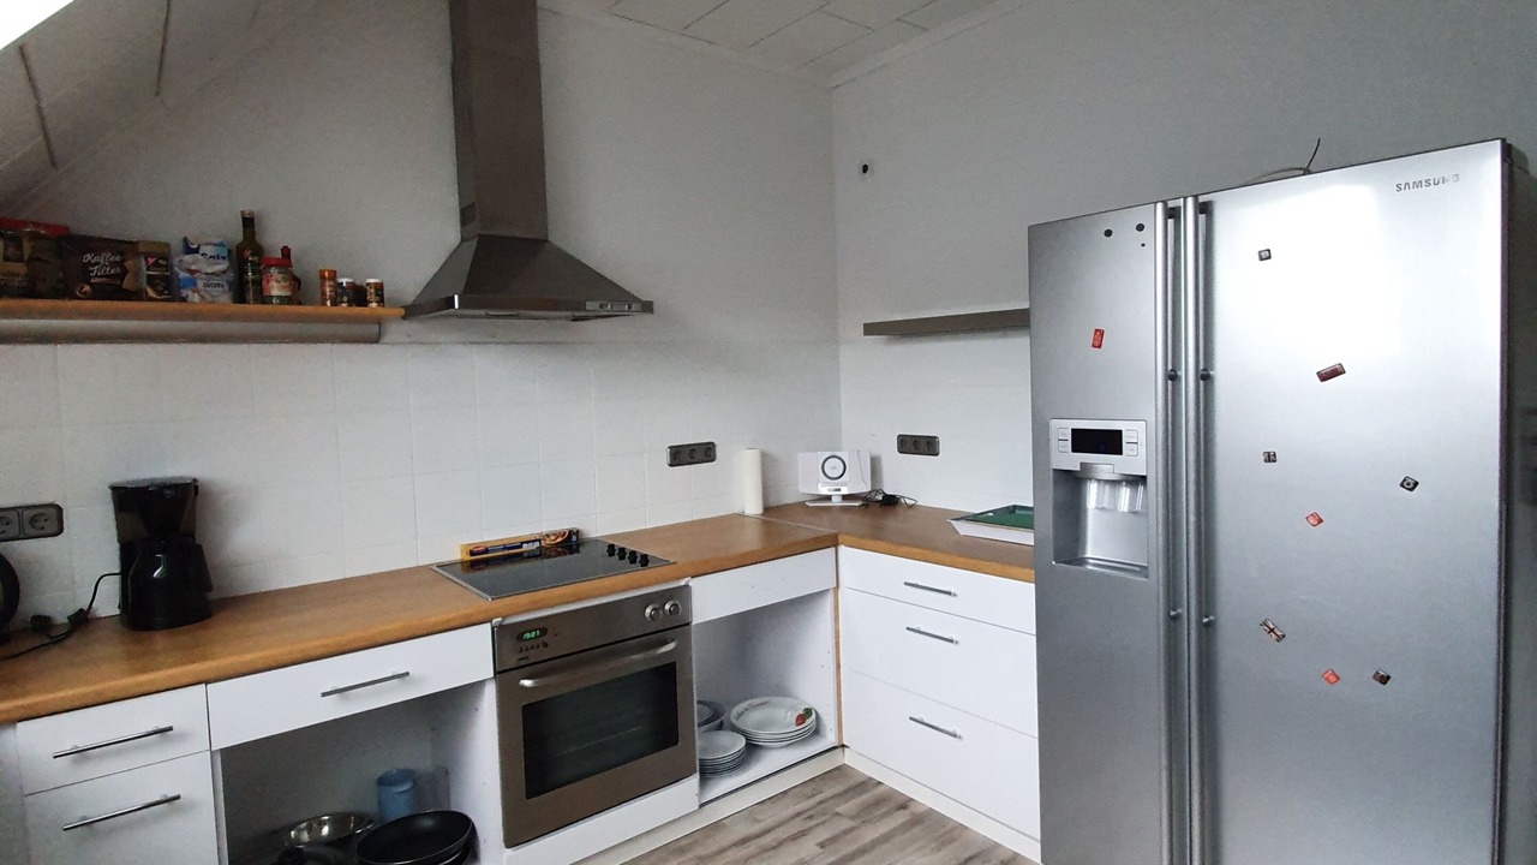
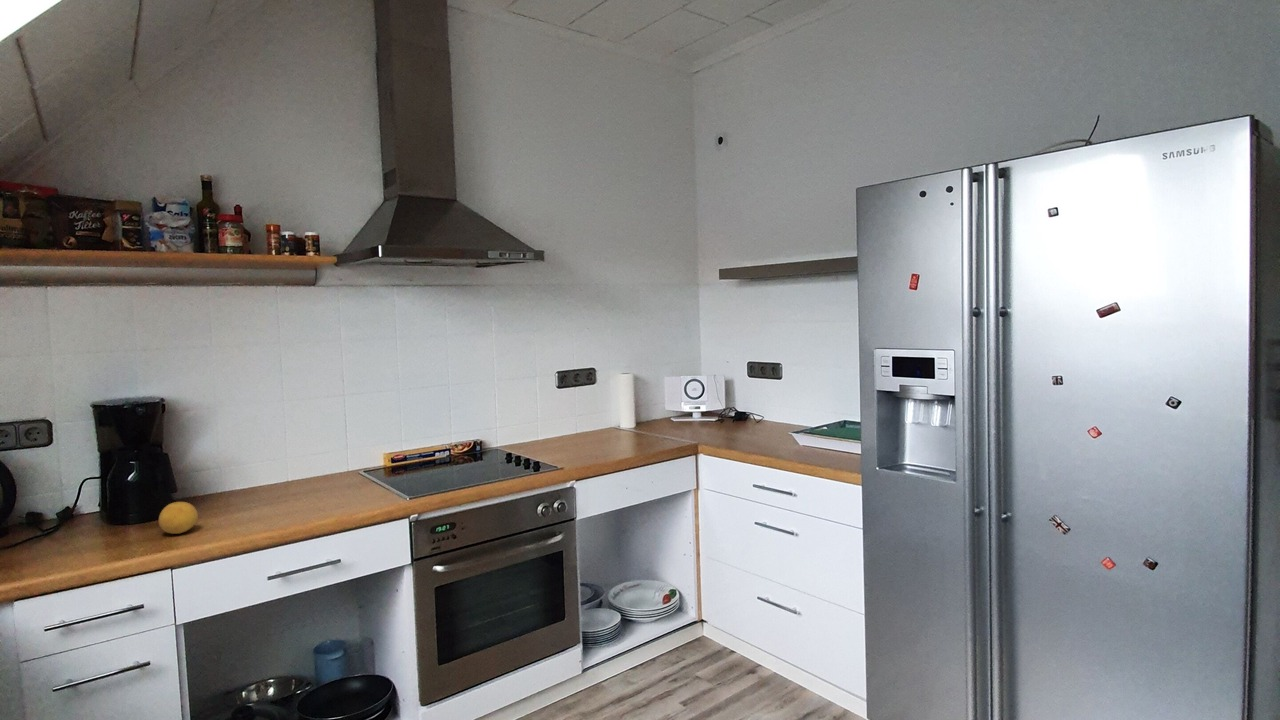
+ fruit [158,501,199,535]
